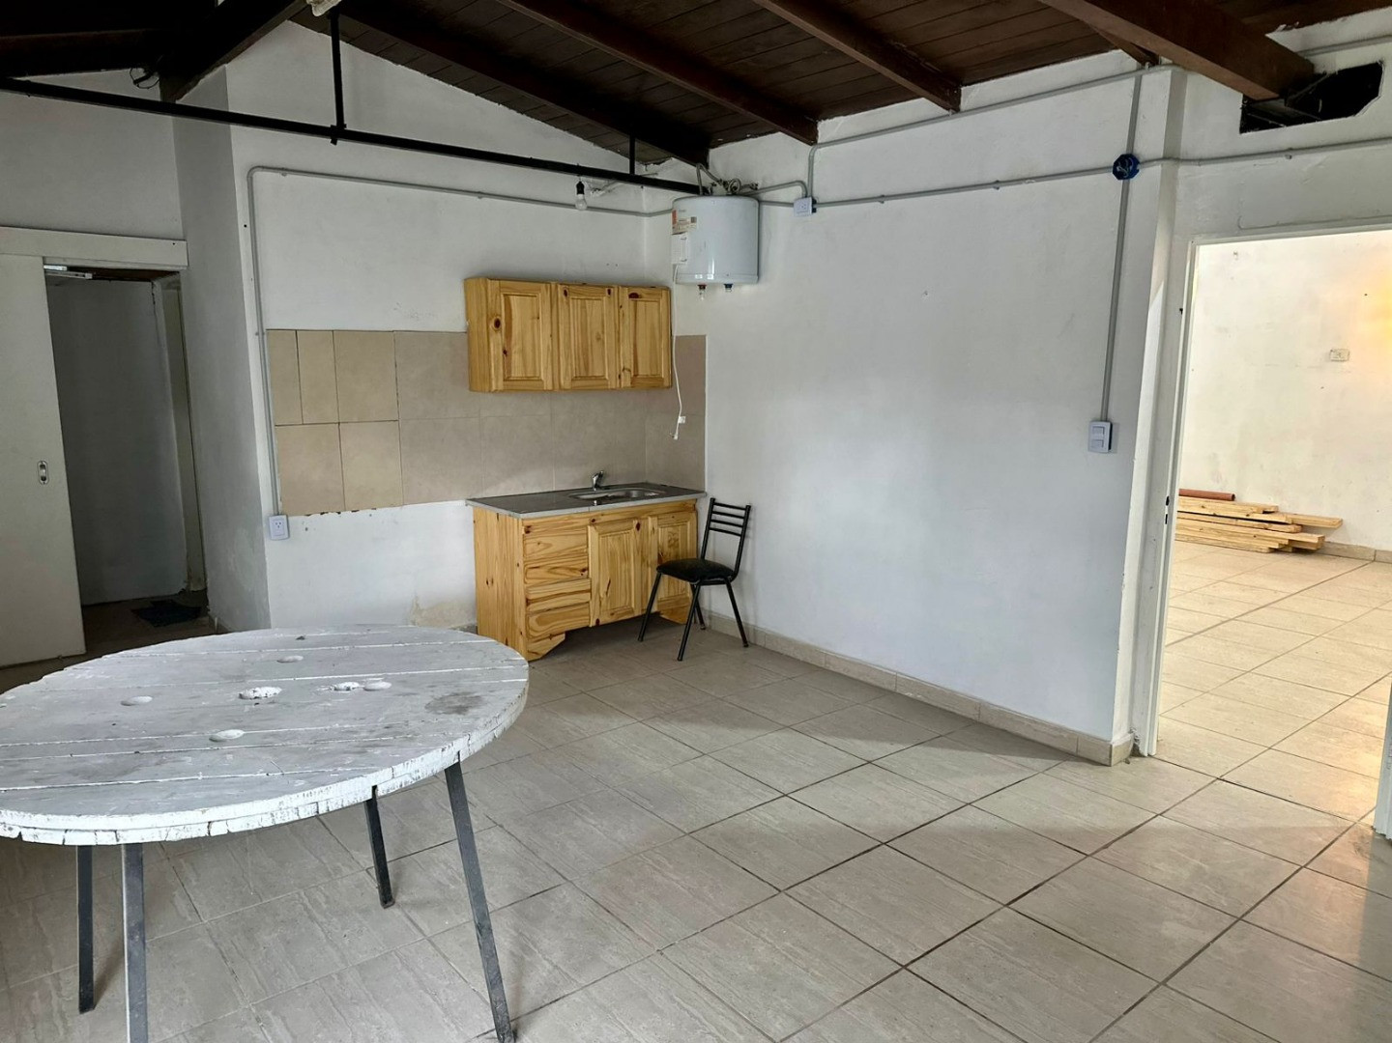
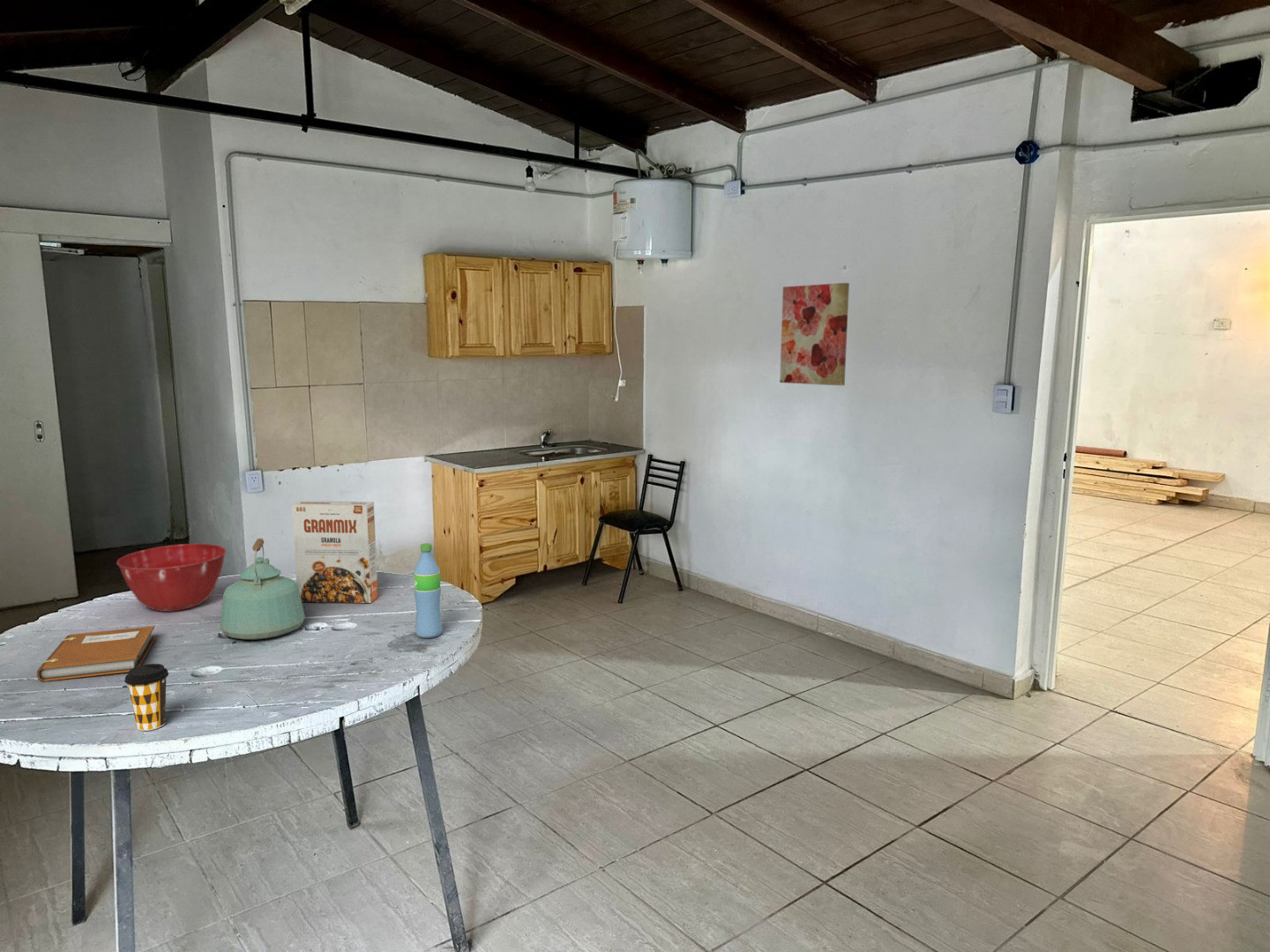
+ notebook [36,625,156,682]
+ water bottle [413,542,444,639]
+ cereal box [291,500,378,604]
+ wall art [779,282,850,386]
+ kettle [220,538,306,641]
+ coffee cup [124,663,169,732]
+ mixing bowl [116,543,228,613]
